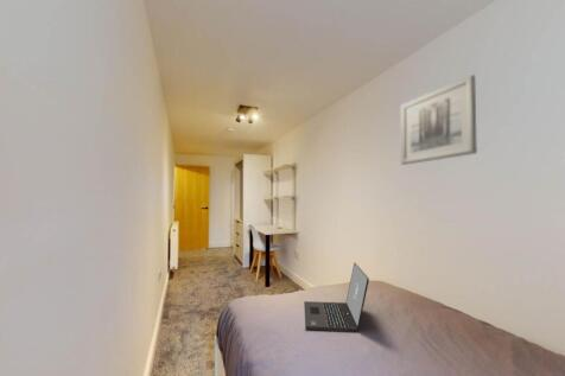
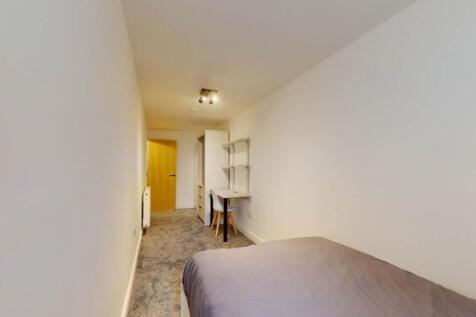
- laptop [303,261,370,333]
- wall art [400,74,478,166]
